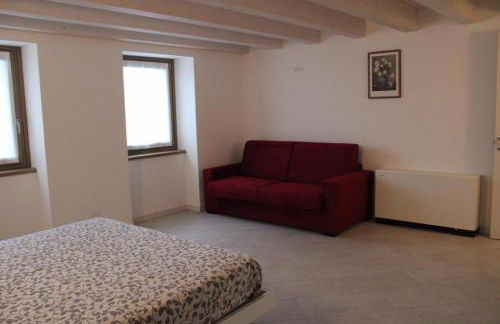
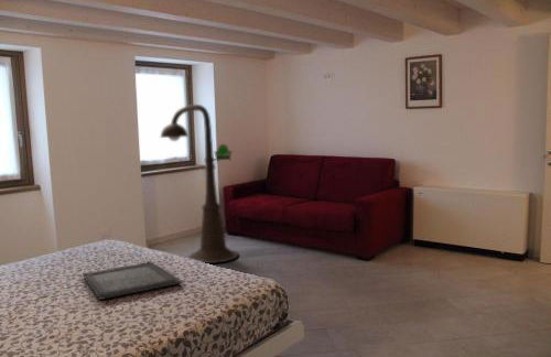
+ serving tray [82,260,183,301]
+ floor lamp [159,104,239,264]
